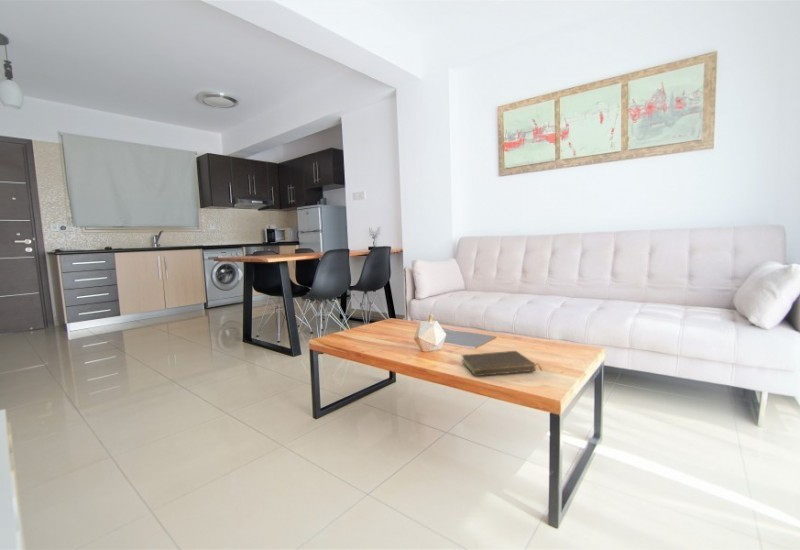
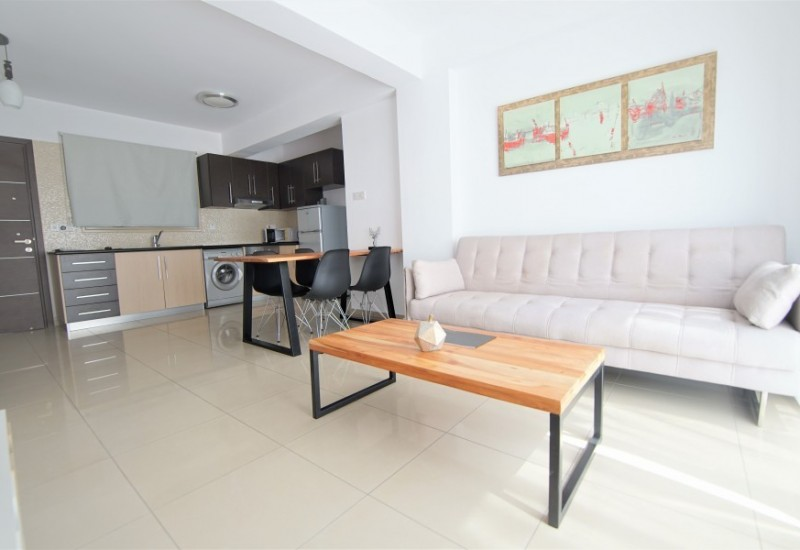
- book [461,350,543,377]
